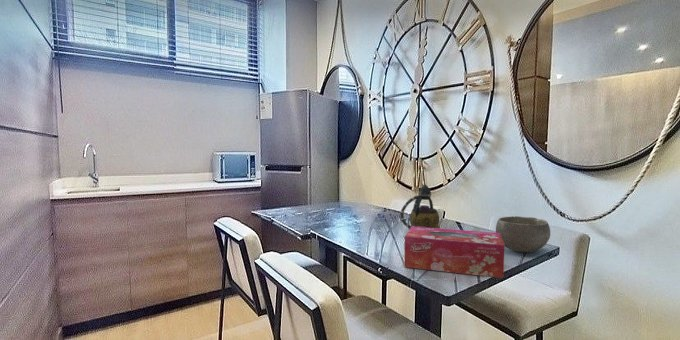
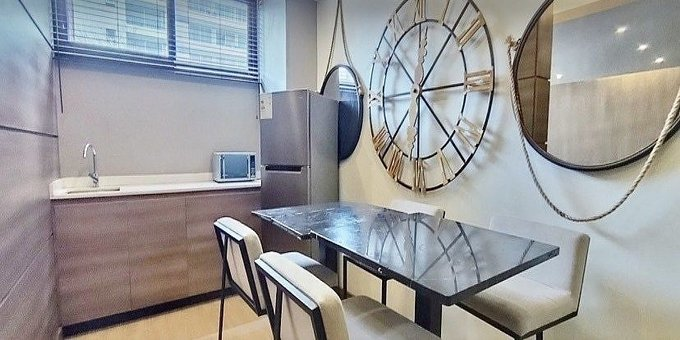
- tissue box [403,226,505,279]
- bowl [495,215,551,254]
- teapot [399,183,441,230]
